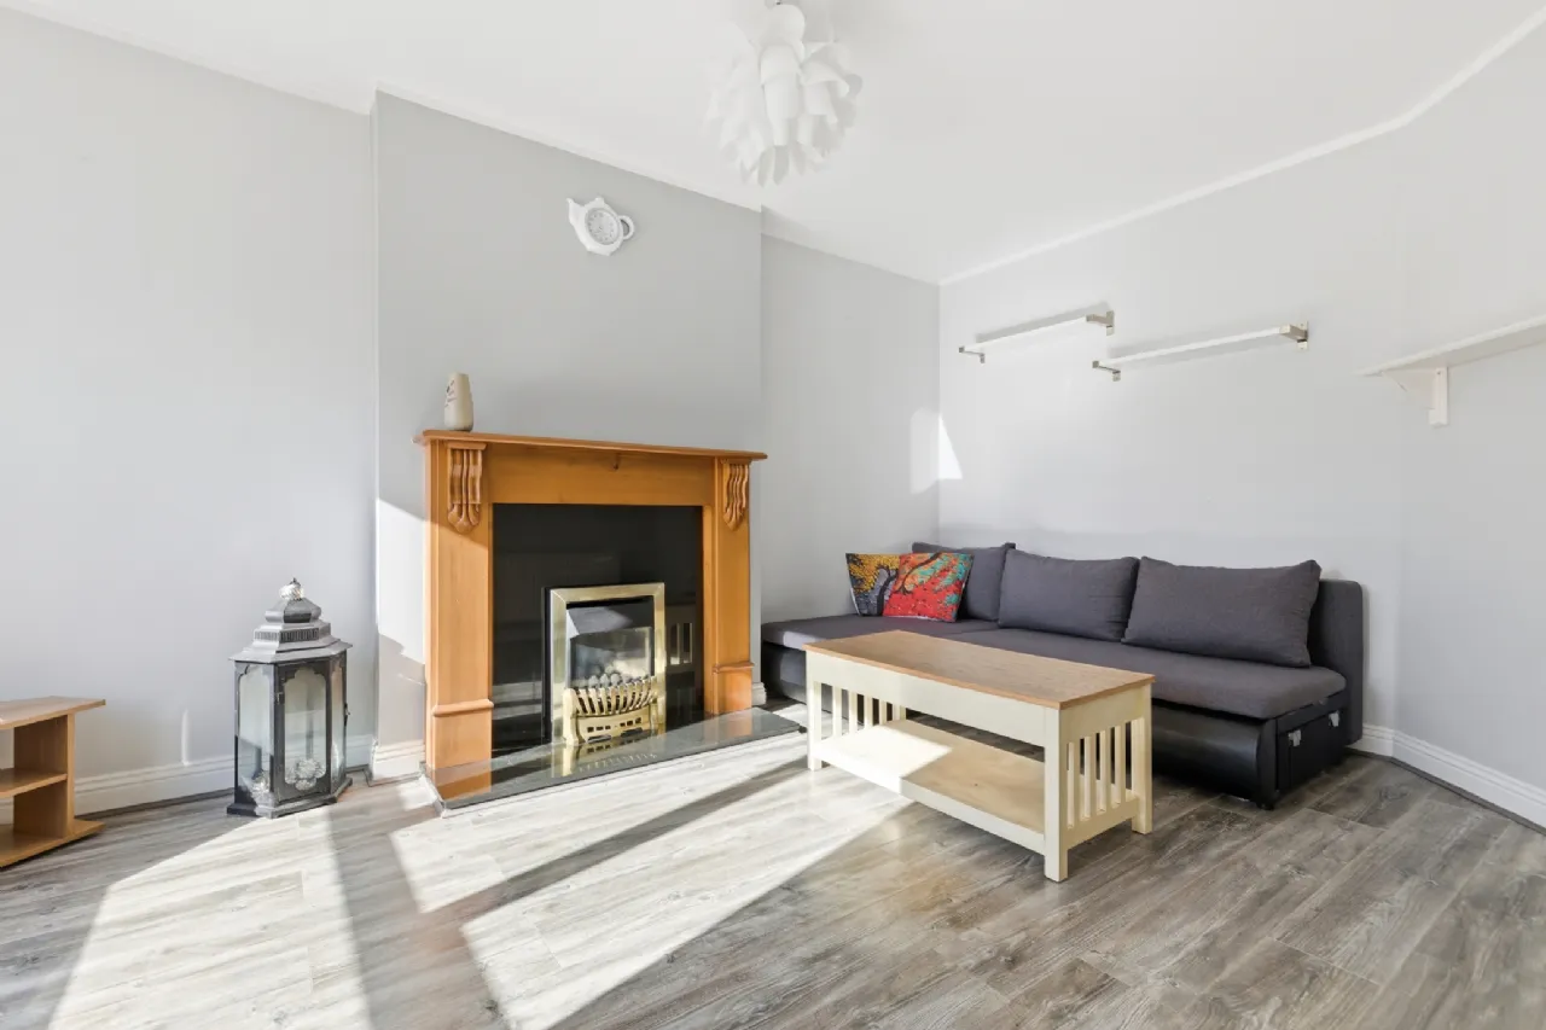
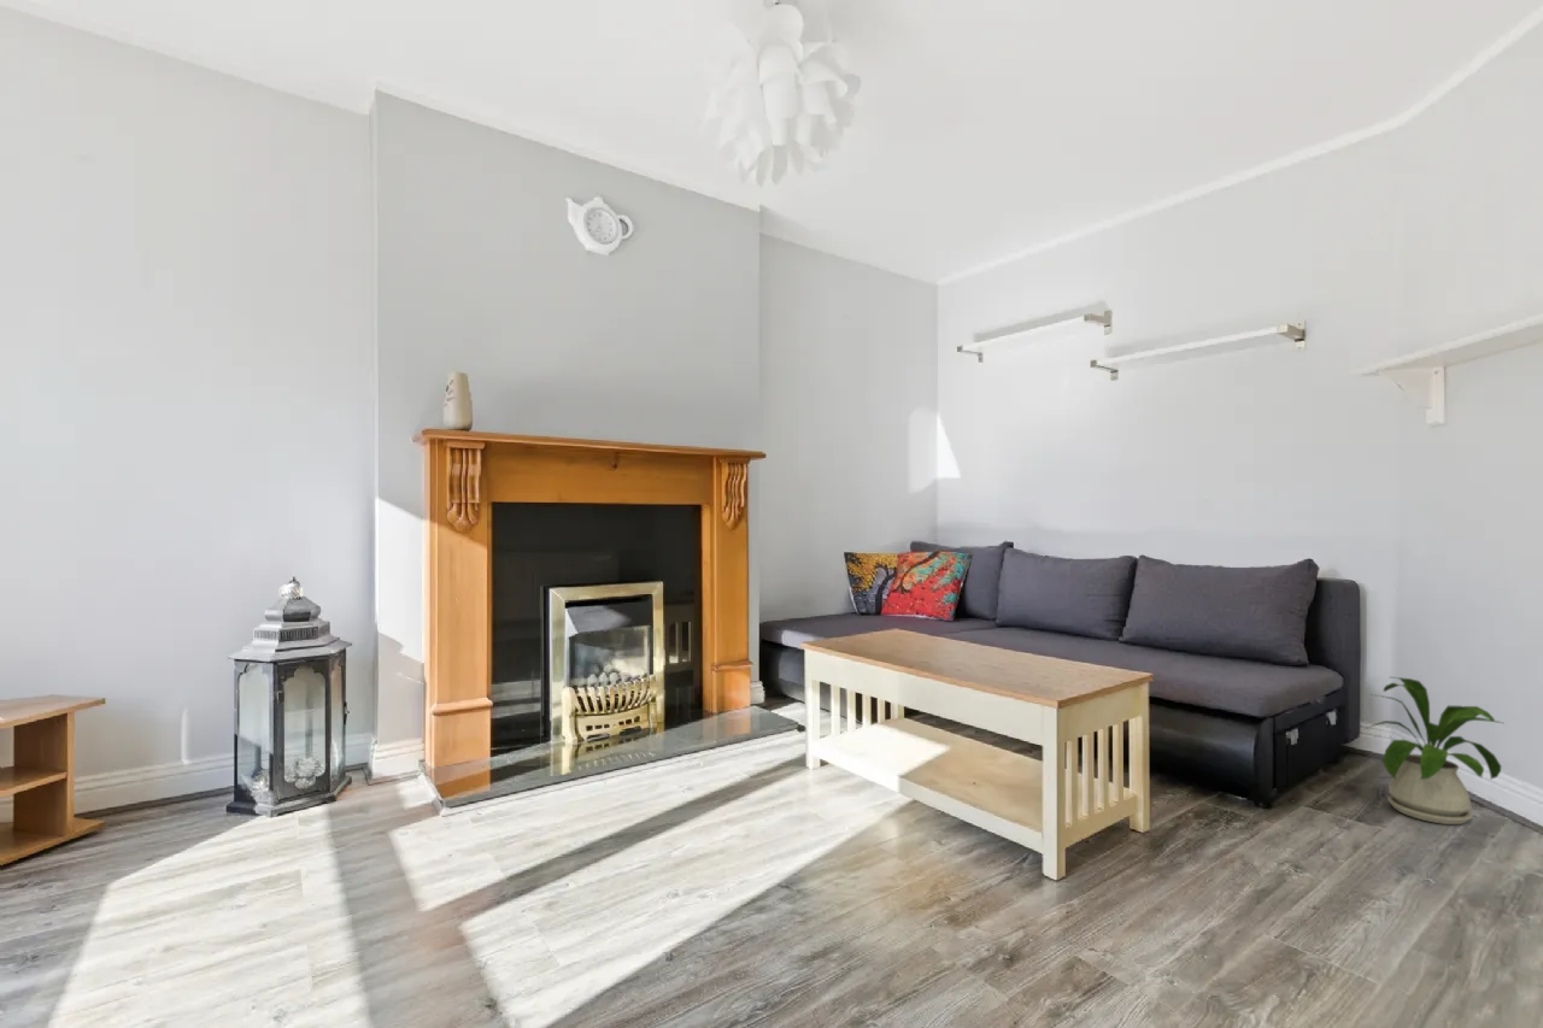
+ house plant [1361,676,1503,826]
